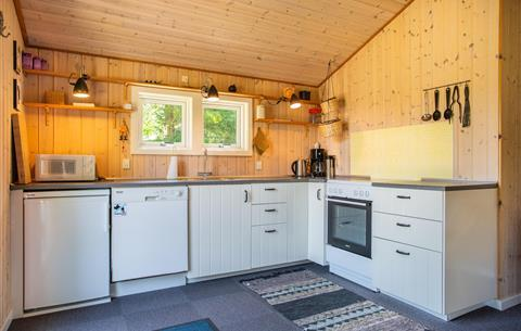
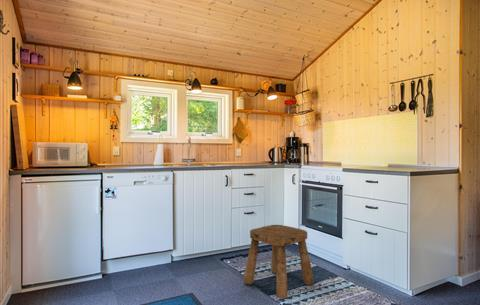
+ stool [242,224,315,299]
